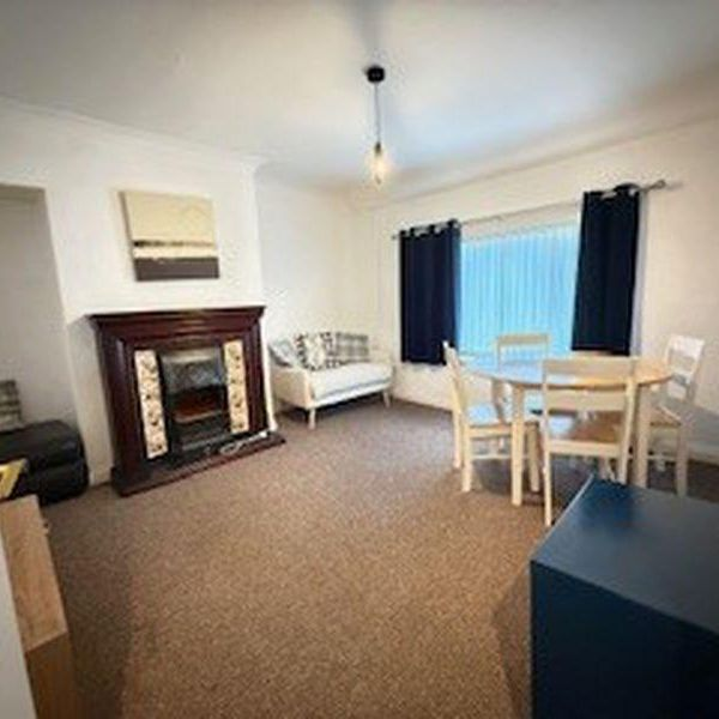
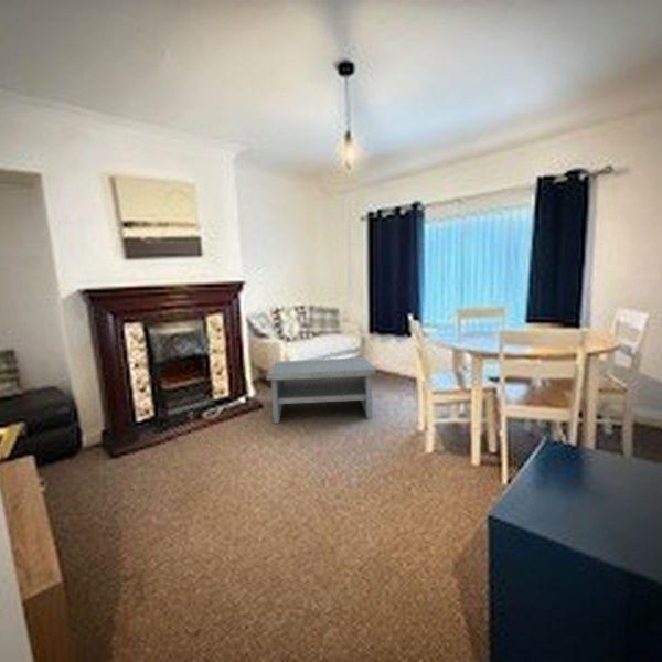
+ coffee table [265,356,377,425]
